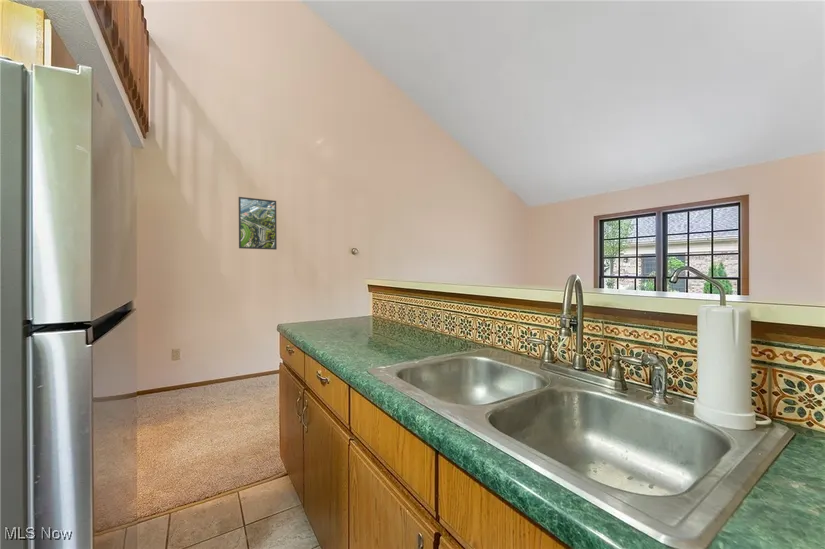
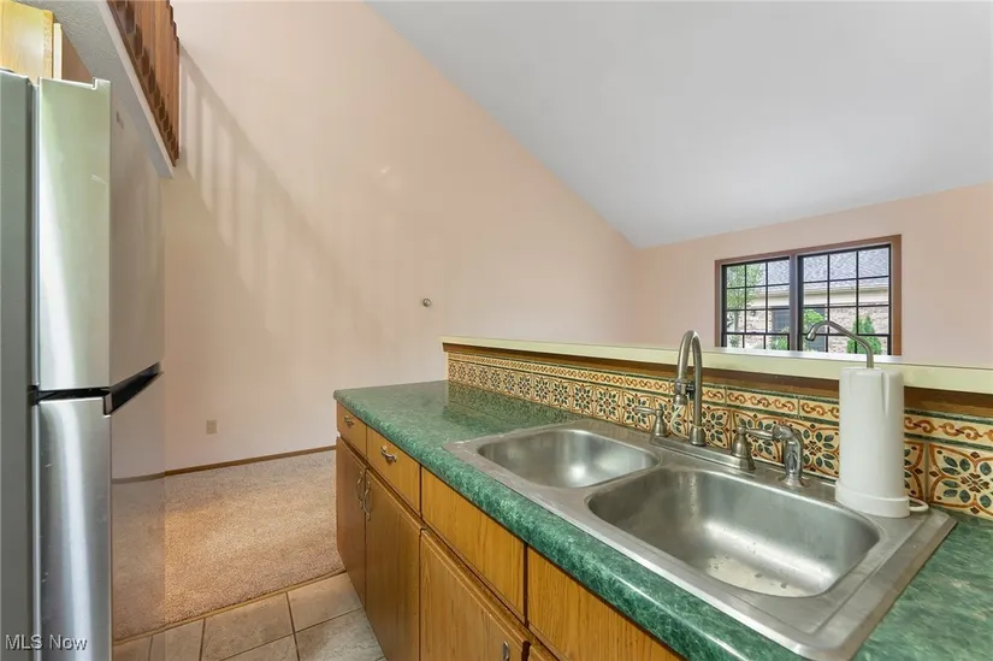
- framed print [238,196,278,251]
